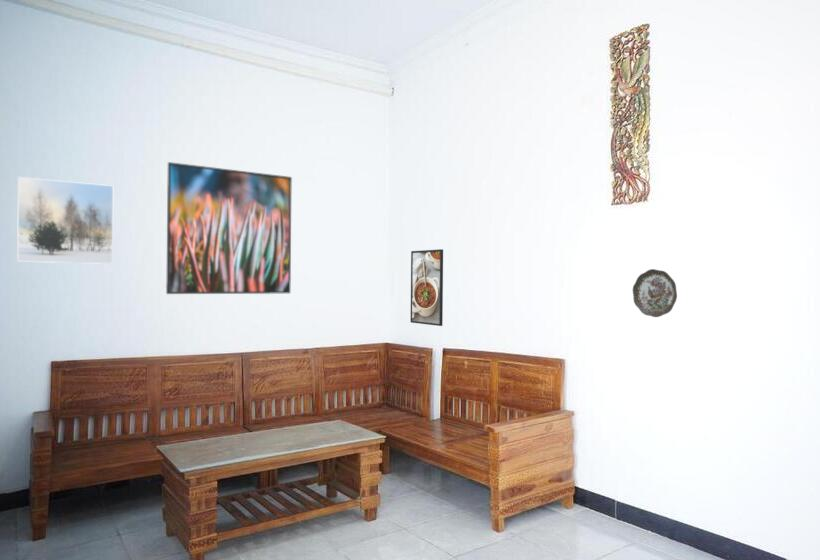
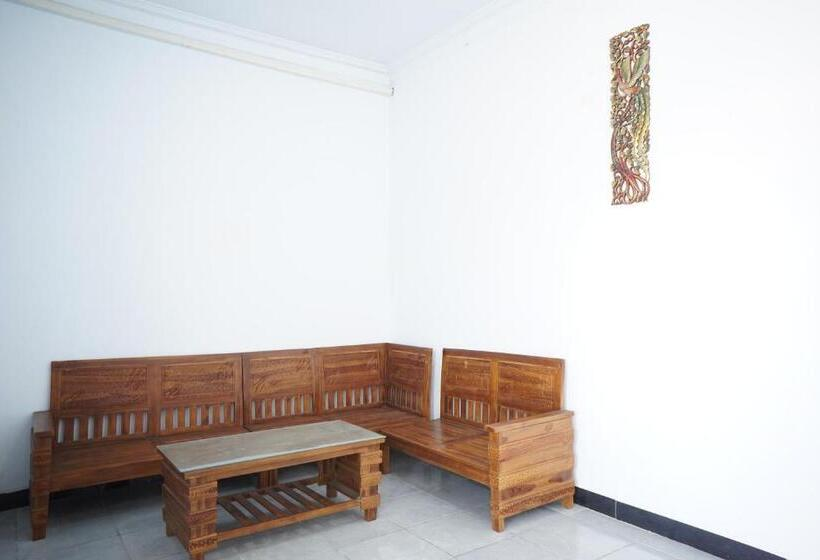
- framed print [165,161,293,295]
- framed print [16,176,114,265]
- decorative plate [632,268,678,318]
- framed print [409,248,444,327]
